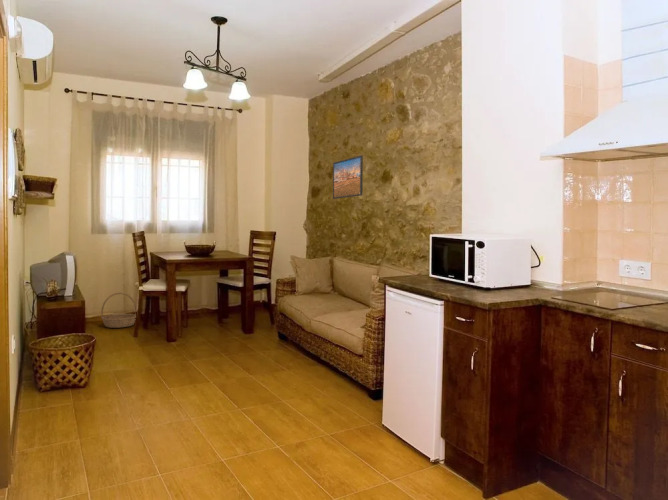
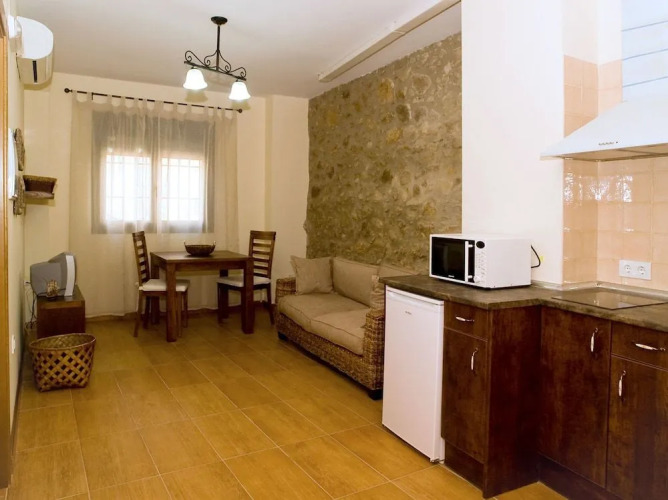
- basket [100,292,138,329]
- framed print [332,154,364,200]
